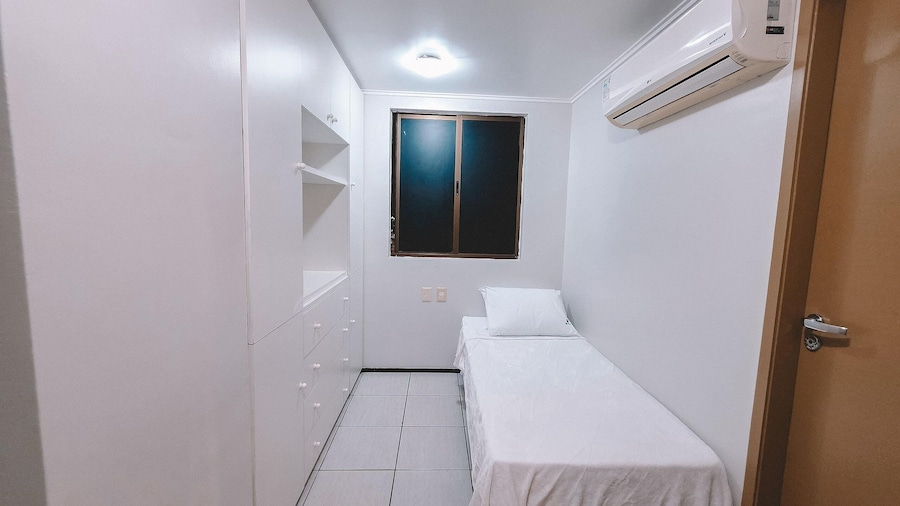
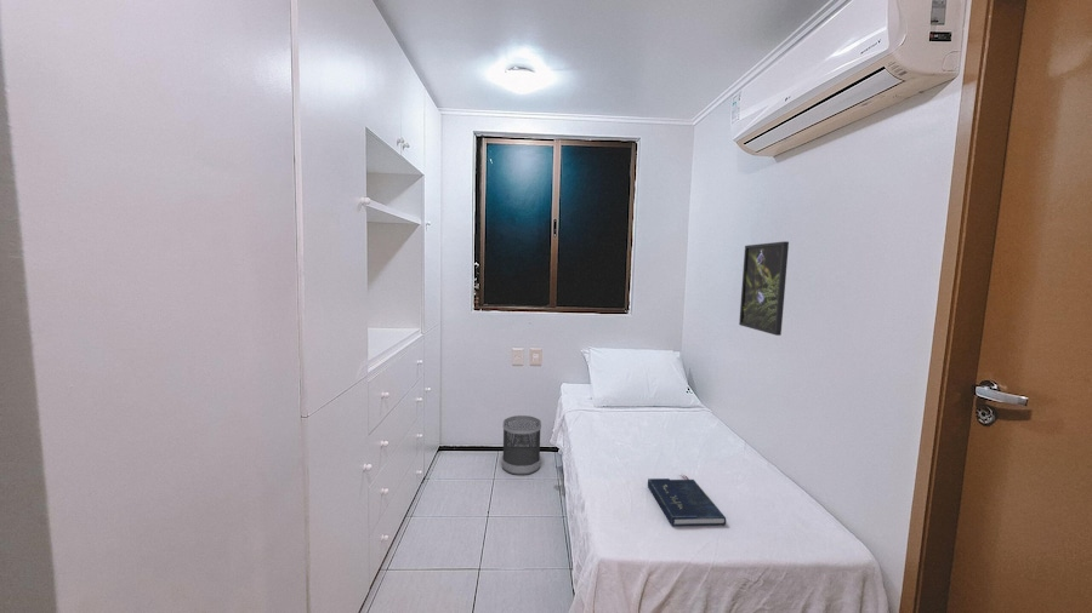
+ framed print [738,240,790,337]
+ wastebasket [501,414,542,476]
+ book [647,474,727,527]
